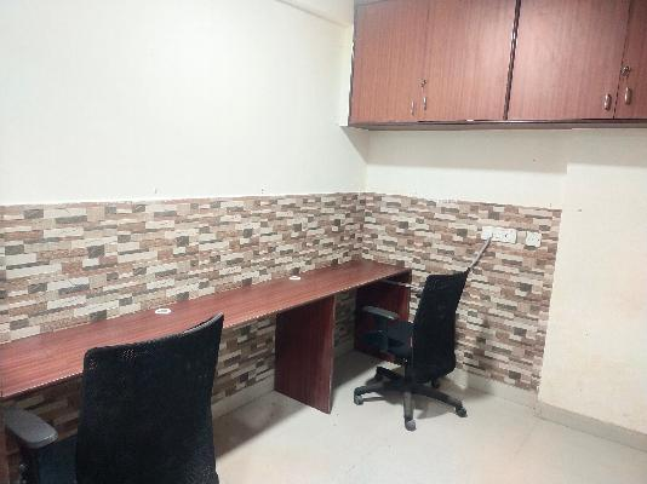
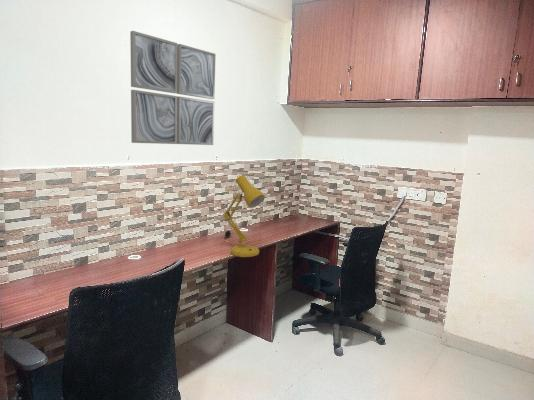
+ desk lamp [222,174,266,258]
+ wall art [129,30,217,146]
